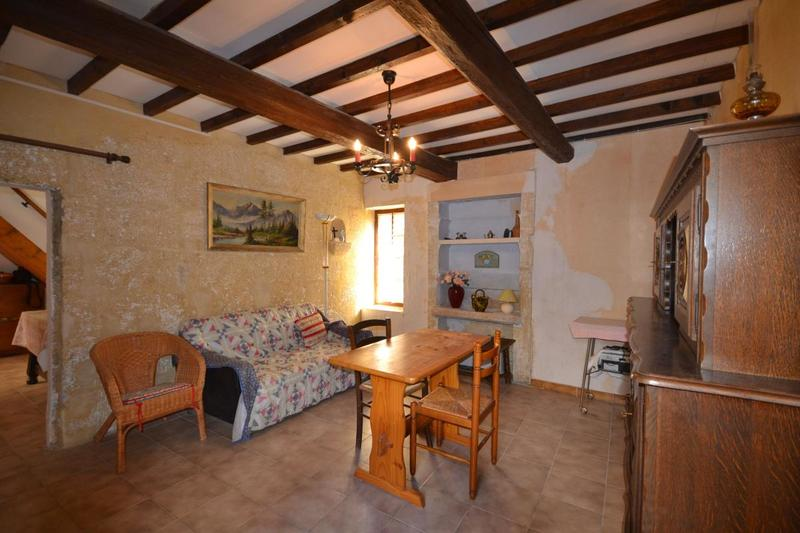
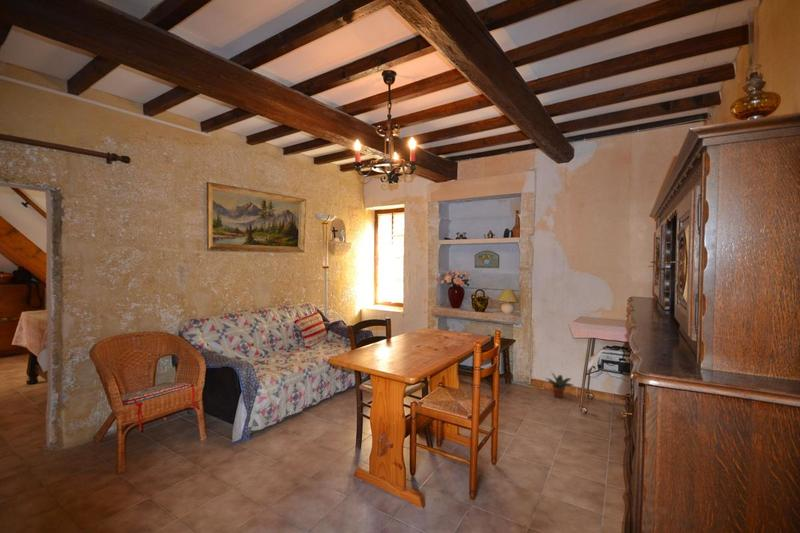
+ potted plant [544,371,575,399]
